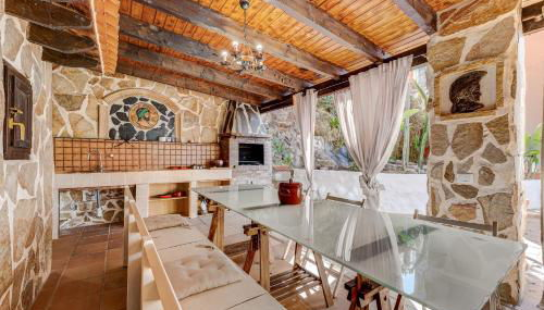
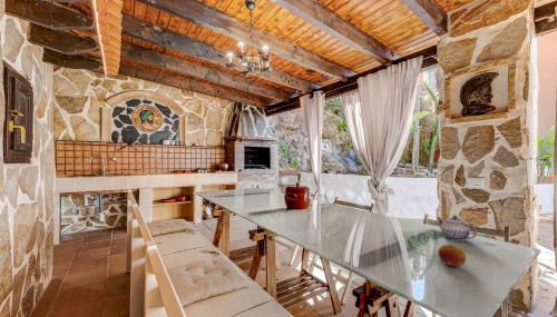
+ fruit [437,244,467,268]
+ teapot [436,215,478,242]
